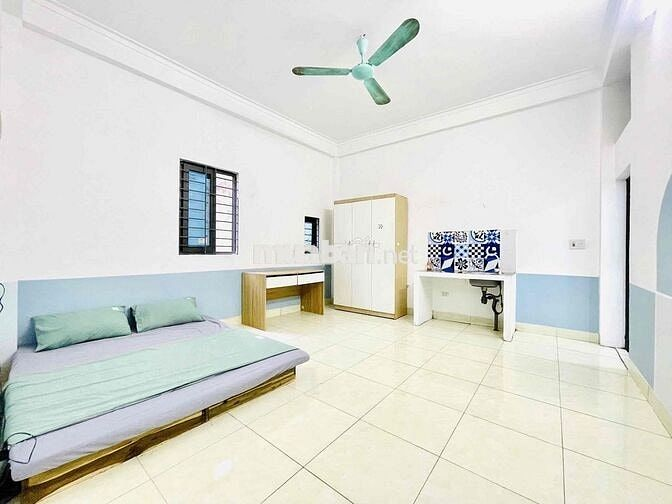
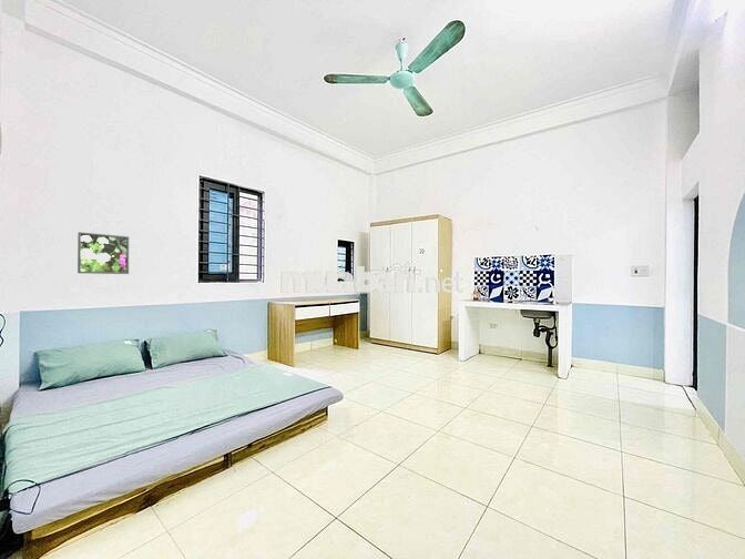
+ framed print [76,231,131,275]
